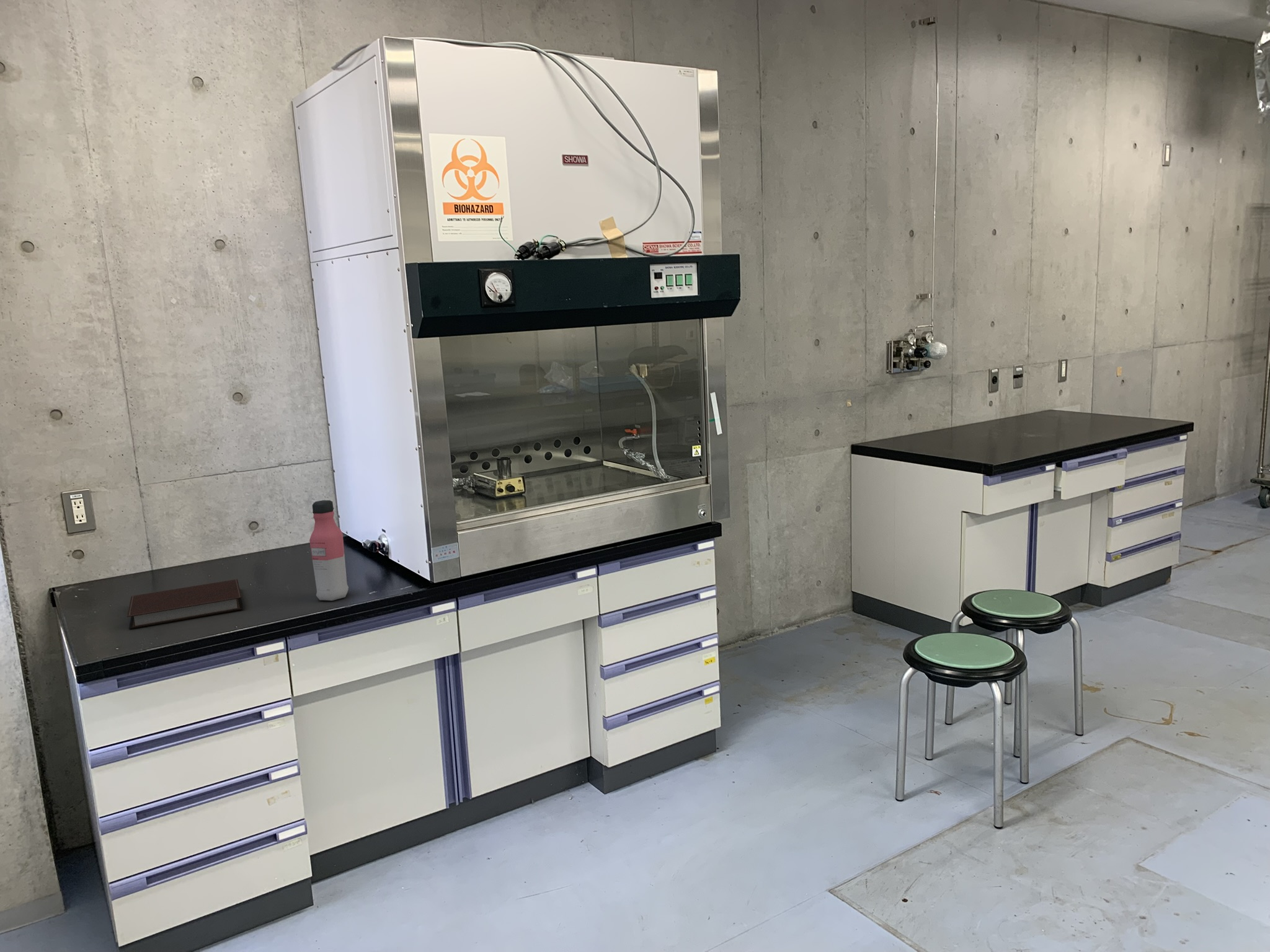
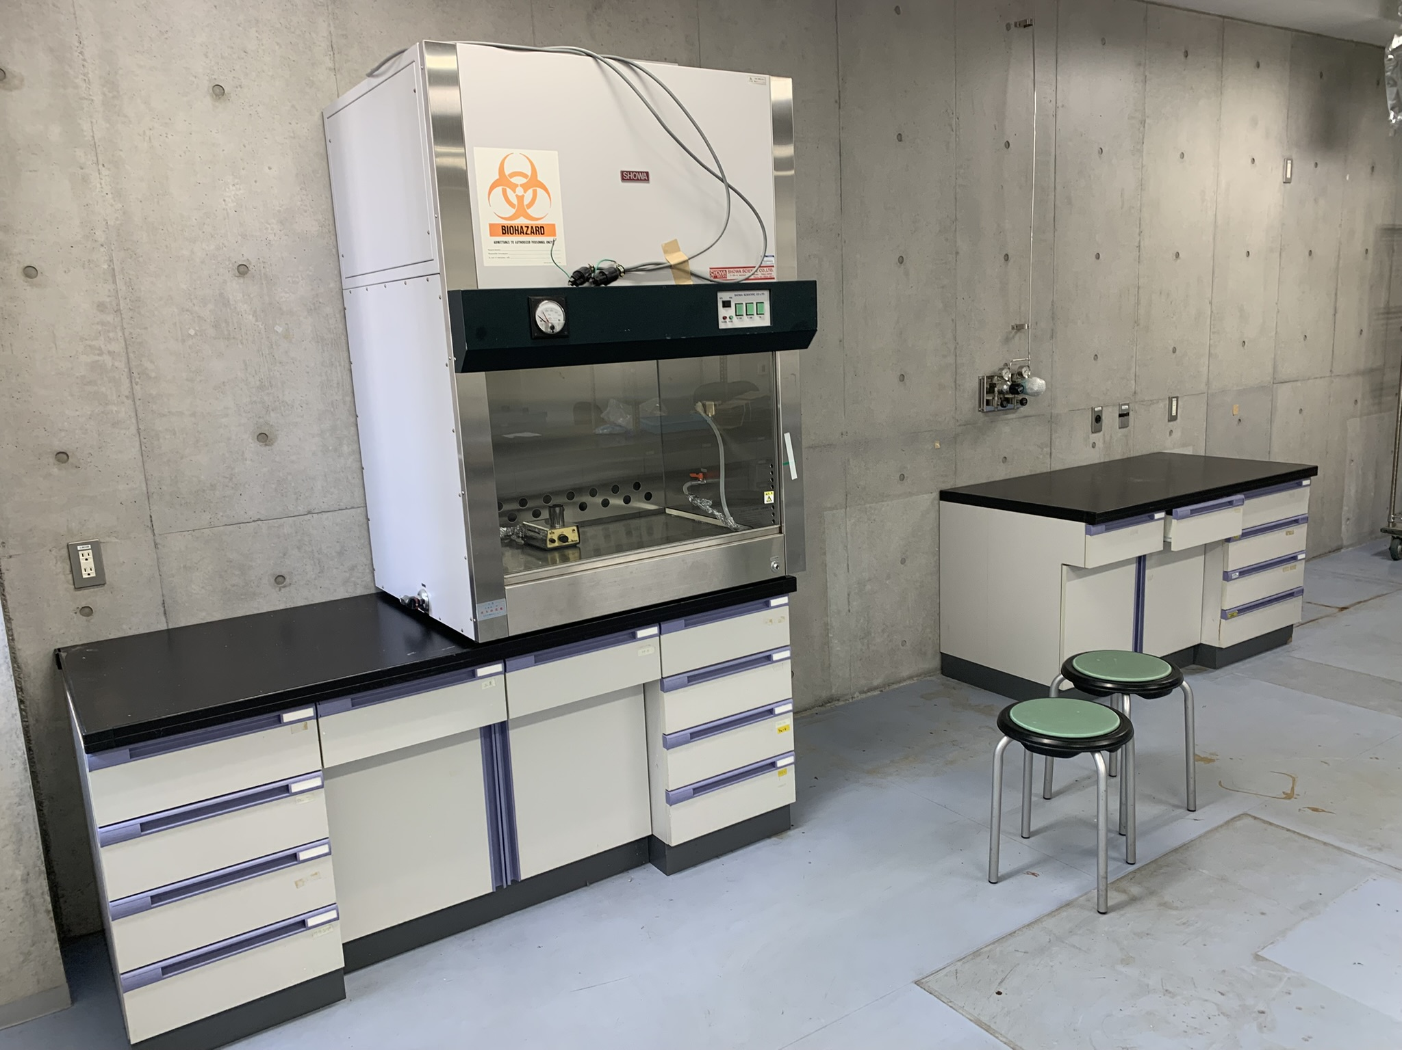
- water bottle [309,500,349,601]
- notebook [127,578,244,630]
